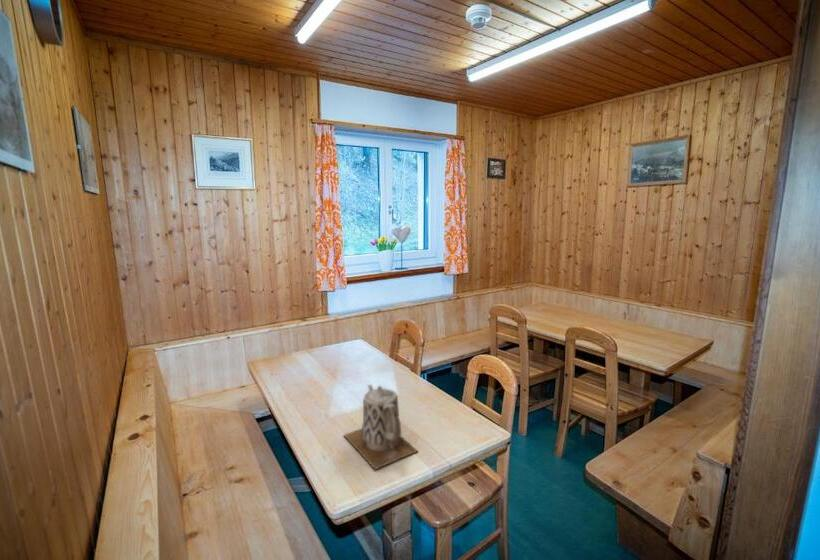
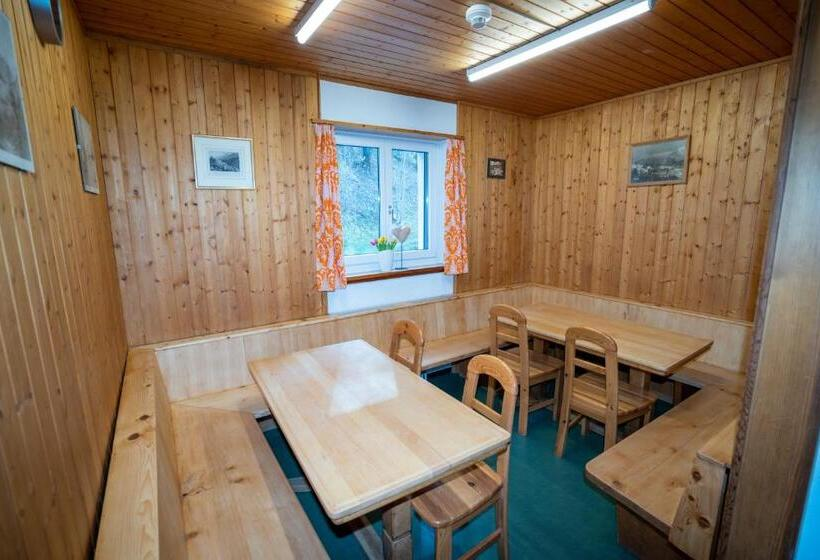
- teapot [343,383,419,470]
